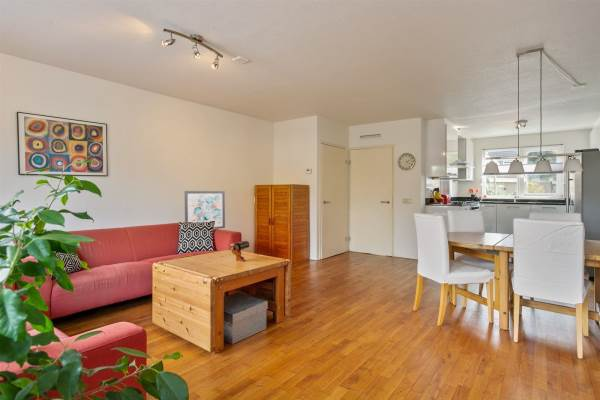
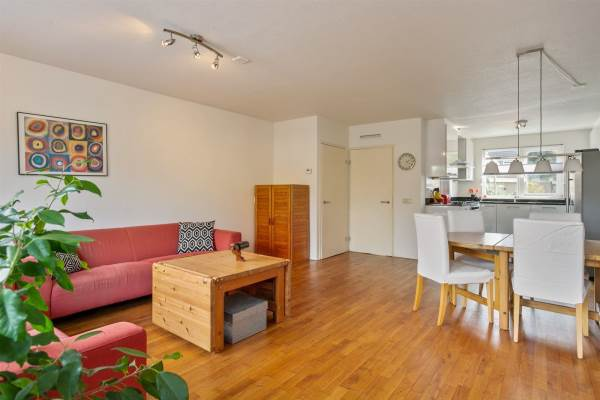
- wall art [184,190,226,230]
